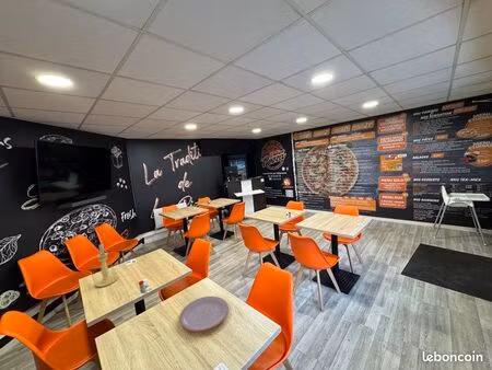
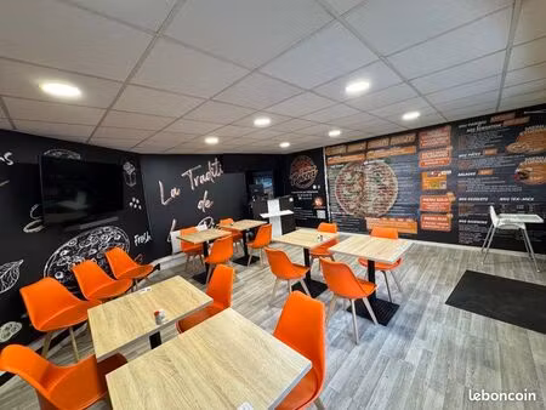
- plate [178,296,230,333]
- candle holder [94,243,119,288]
